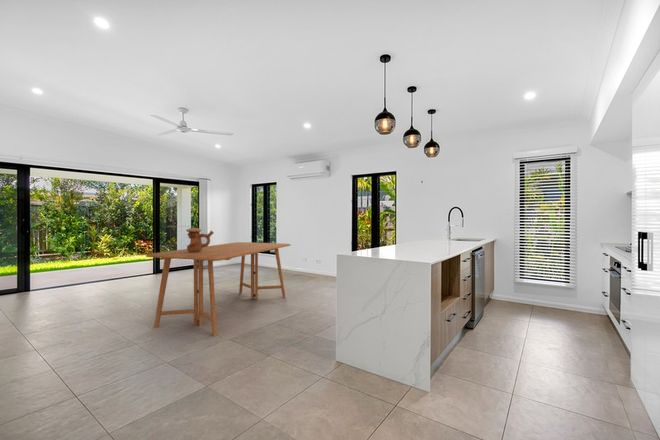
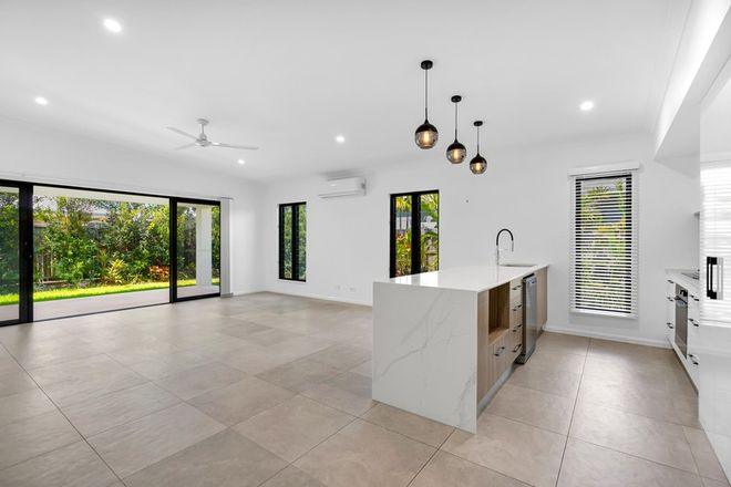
- dining table [145,241,292,337]
- vessel [185,227,215,252]
